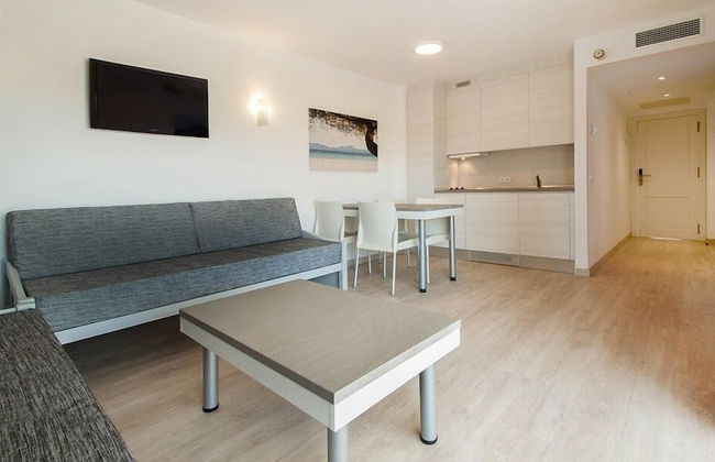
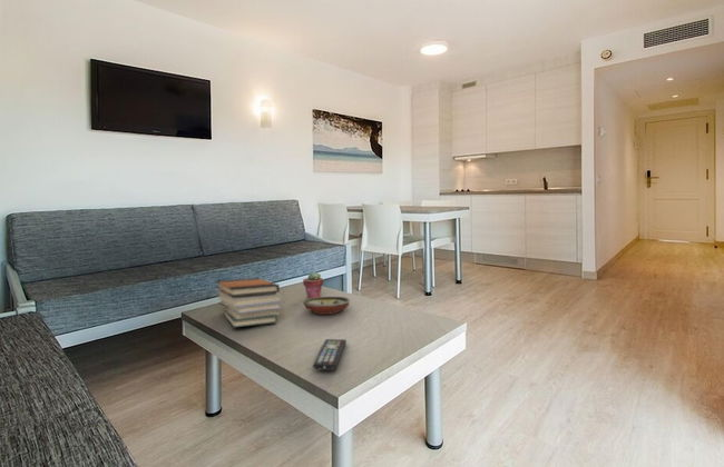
+ decorative bowl [302,296,351,316]
+ book stack [215,277,282,328]
+ potted succulent [302,270,324,299]
+ remote control [312,338,348,371]
